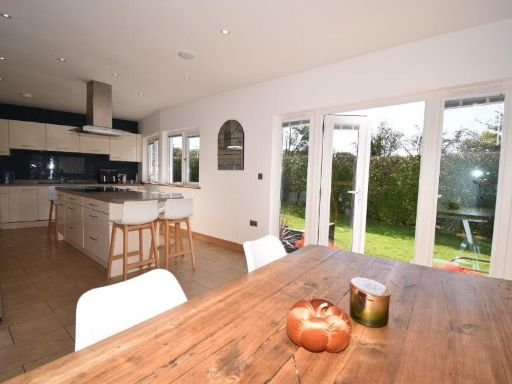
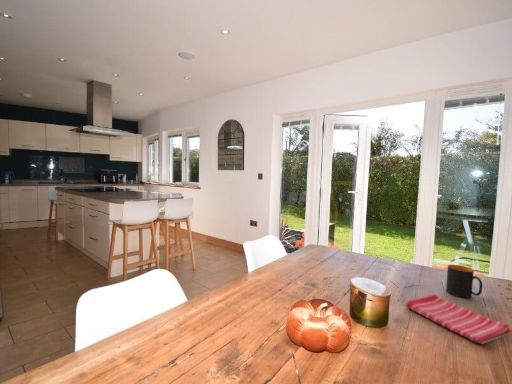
+ dish towel [405,293,512,345]
+ mug [445,264,483,299]
